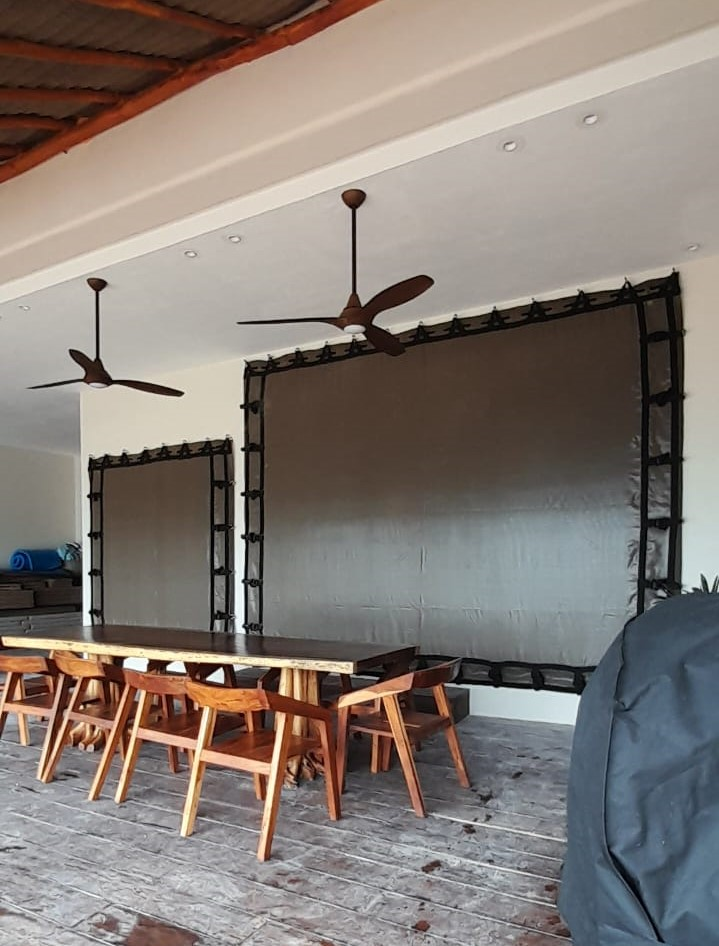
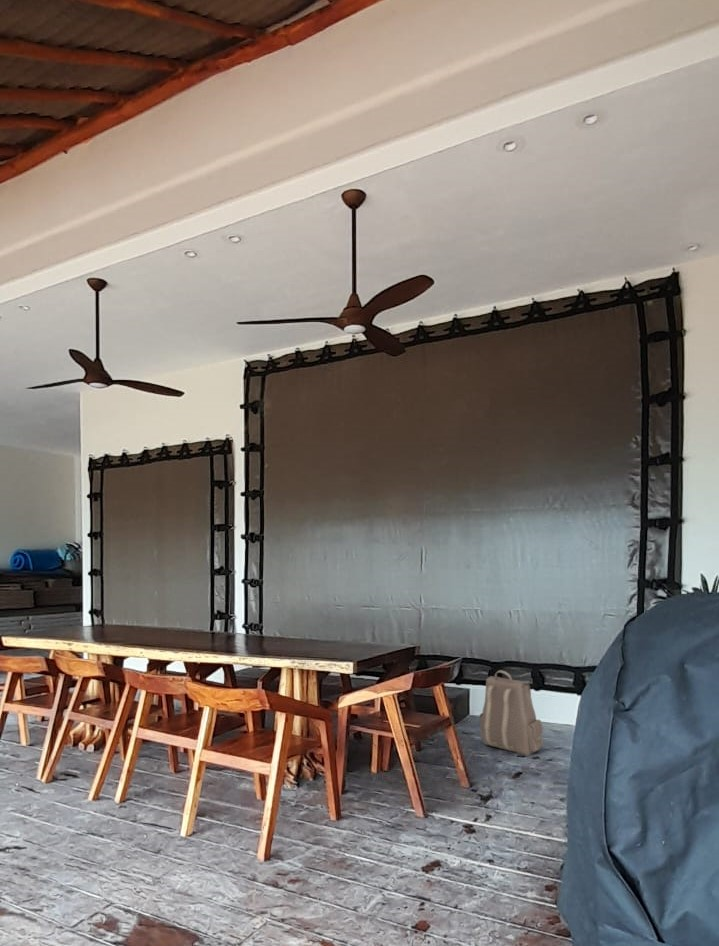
+ backpack [478,669,544,756]
